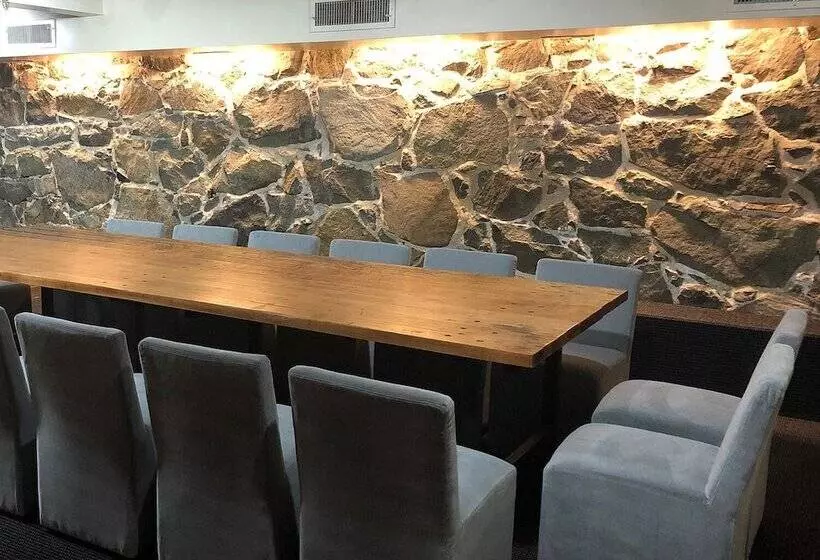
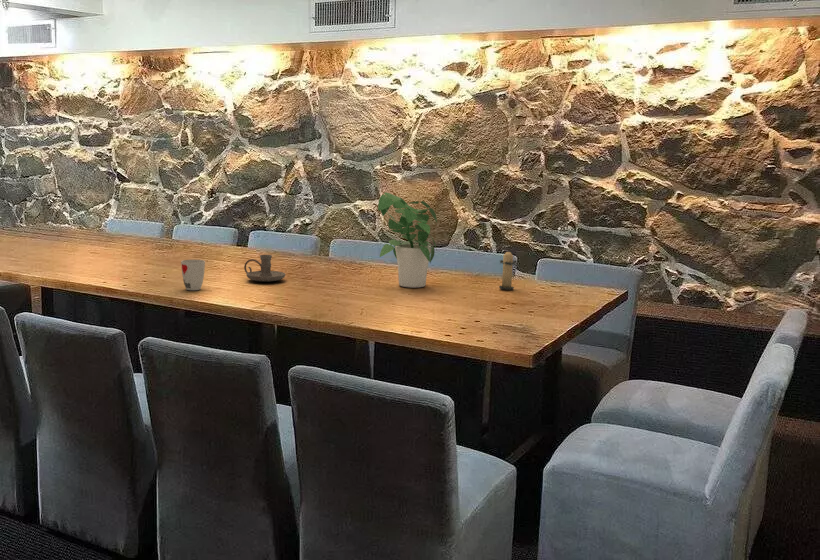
+ cup [180,259,206,291]
+ potted plant [377,191,438,289]
+ candle holder [243,254,286,283]
+ candle [498,248,517,291]
